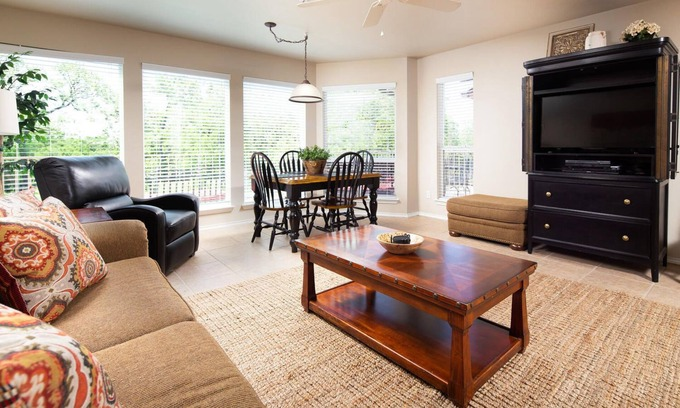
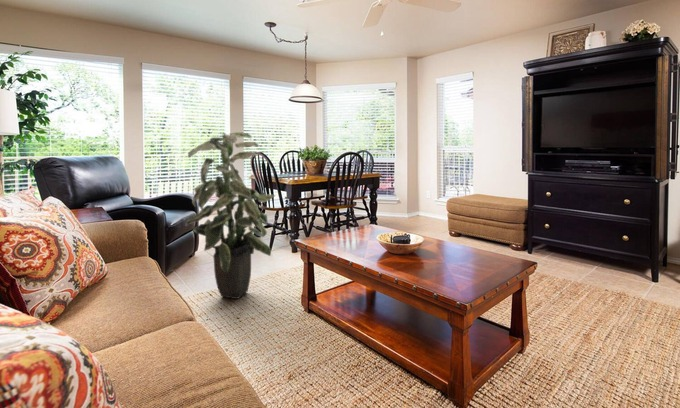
+ indoor plant [184,131,276,300]
